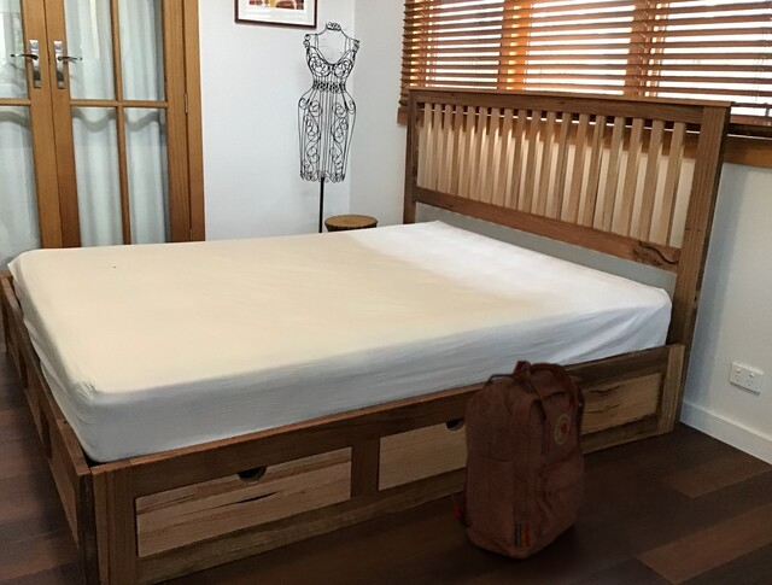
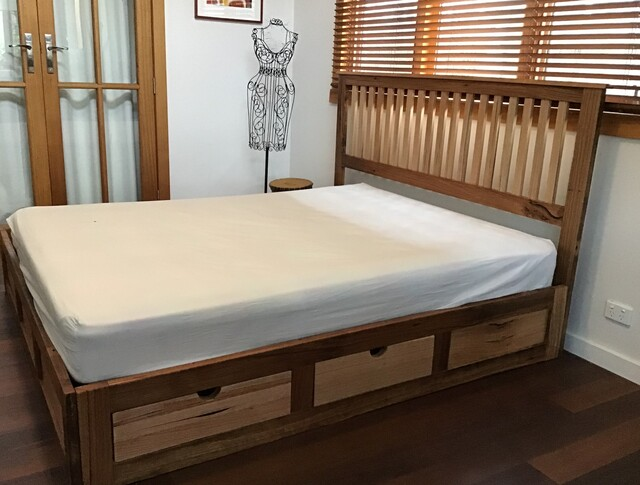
- backpack [450,358,587,560]
